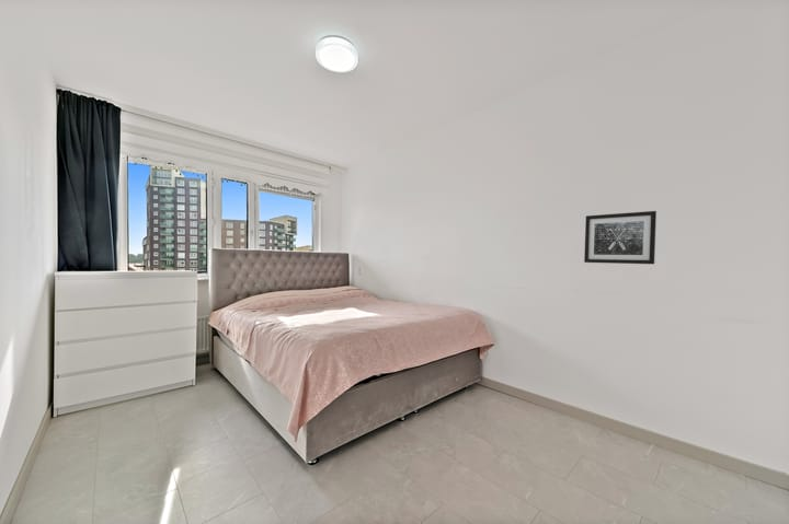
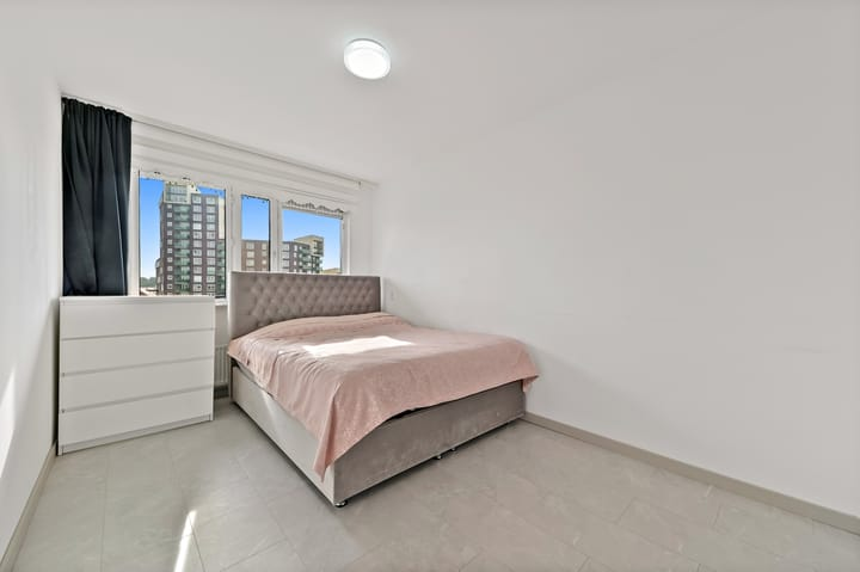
- wall art [583,210,658,265]
